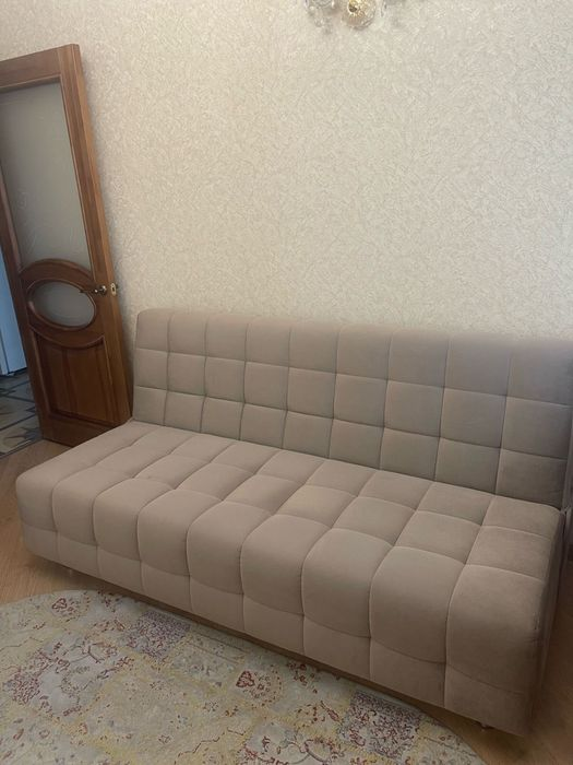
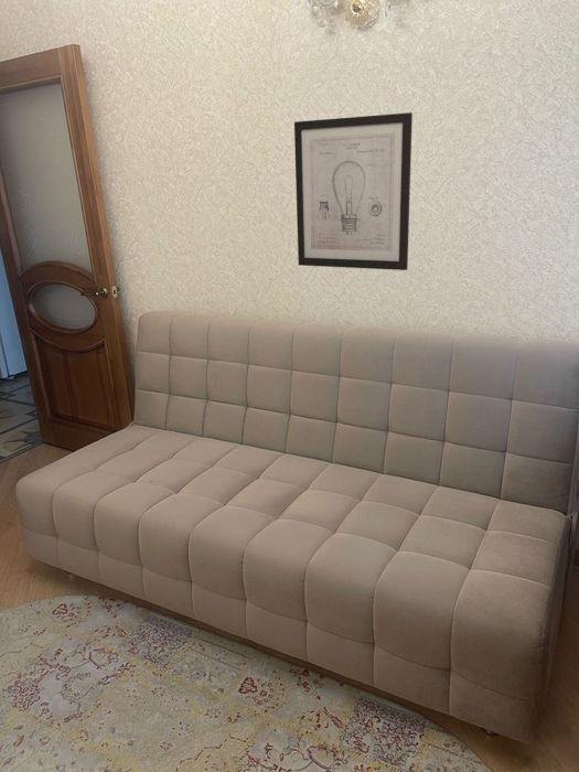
+ wall art [293,111,414,271]
